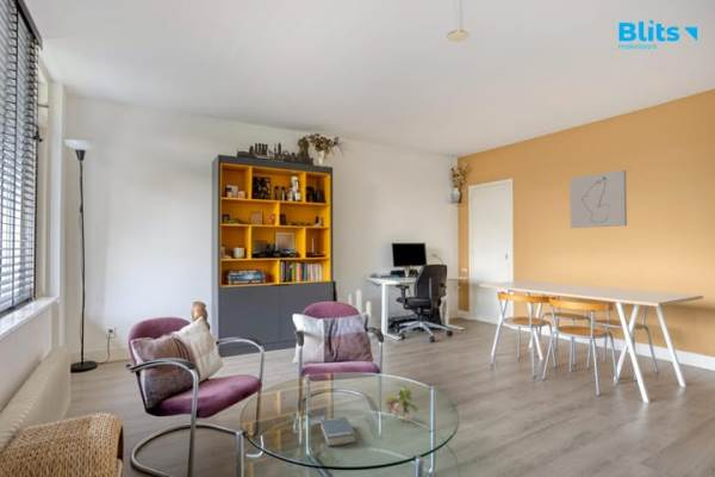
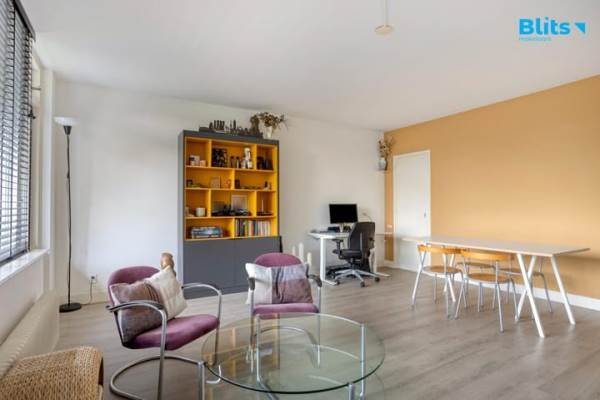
- plant [383,382,418,423]
- hardback book [319,416,358,448]
- wall art [568,169,628,229]
